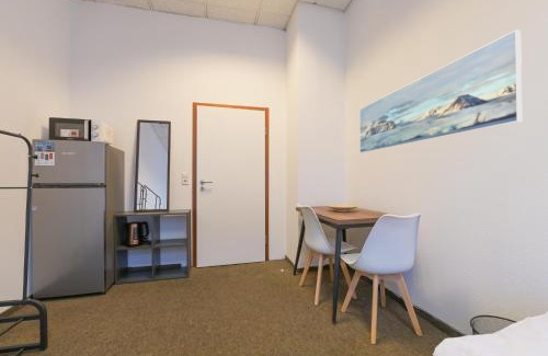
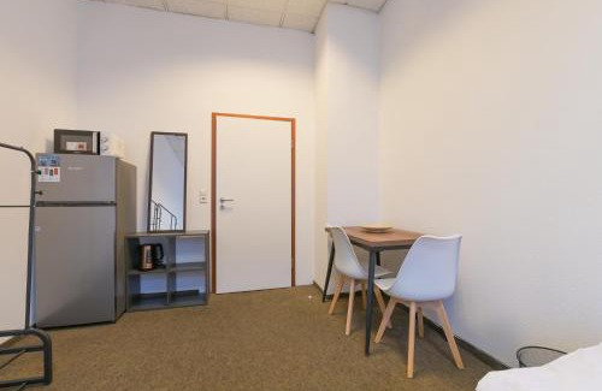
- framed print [358,28,523,154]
